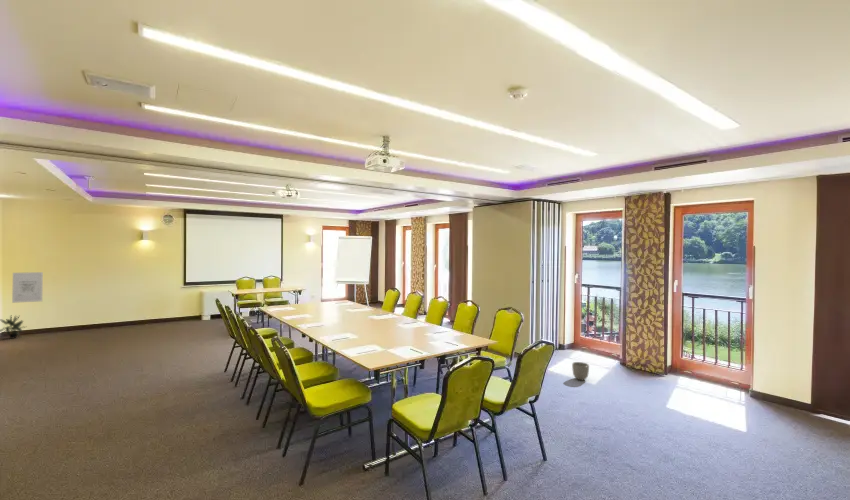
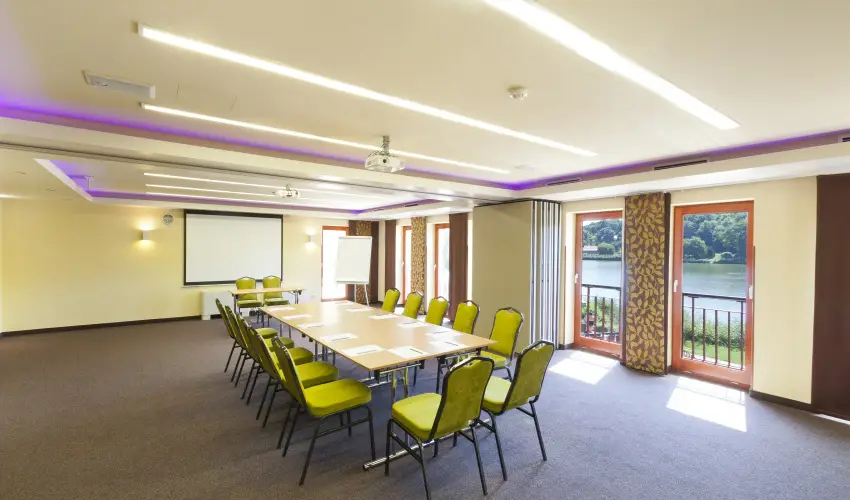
- potted plant [0,314,27,340]
- planter [571,361,590,382]
- wall art [11,271,44,304]
